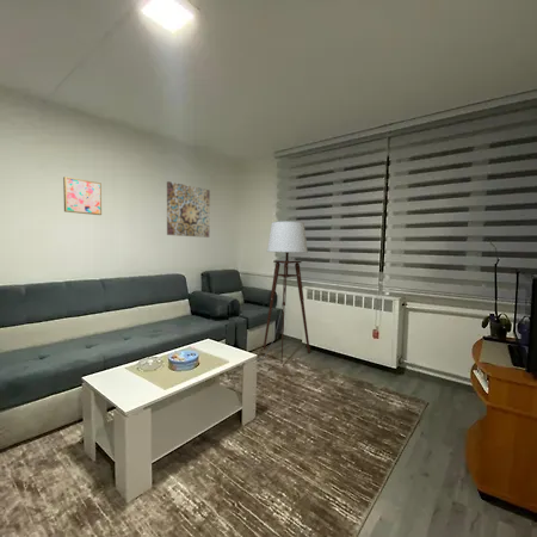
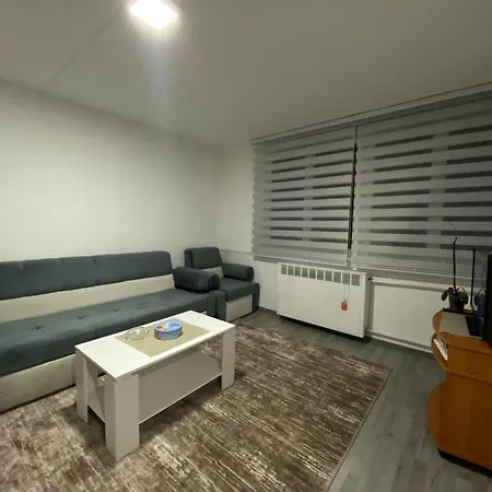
- floor lamp [257,220,311,363]
- wall art [62,175,103,216]
- wall art [166,180,211,239]
